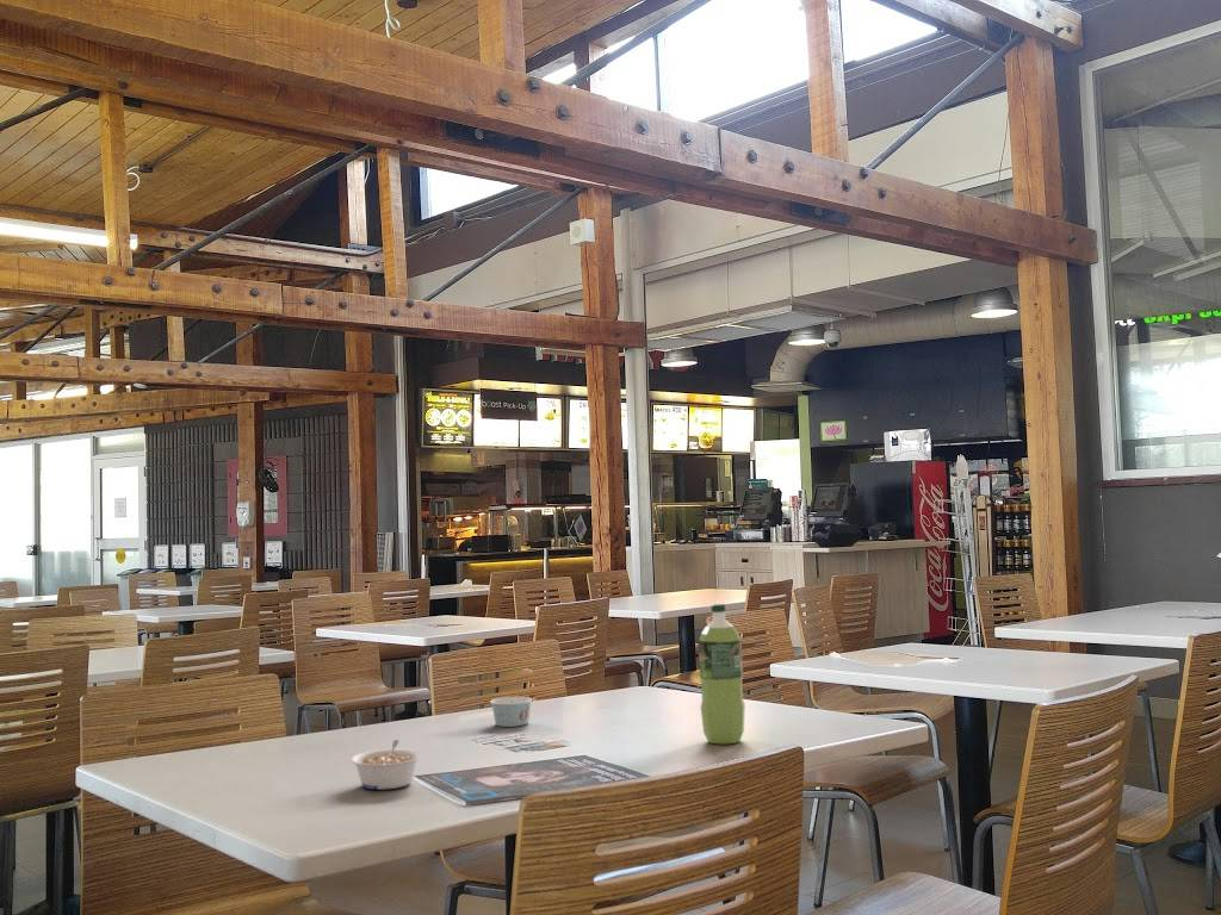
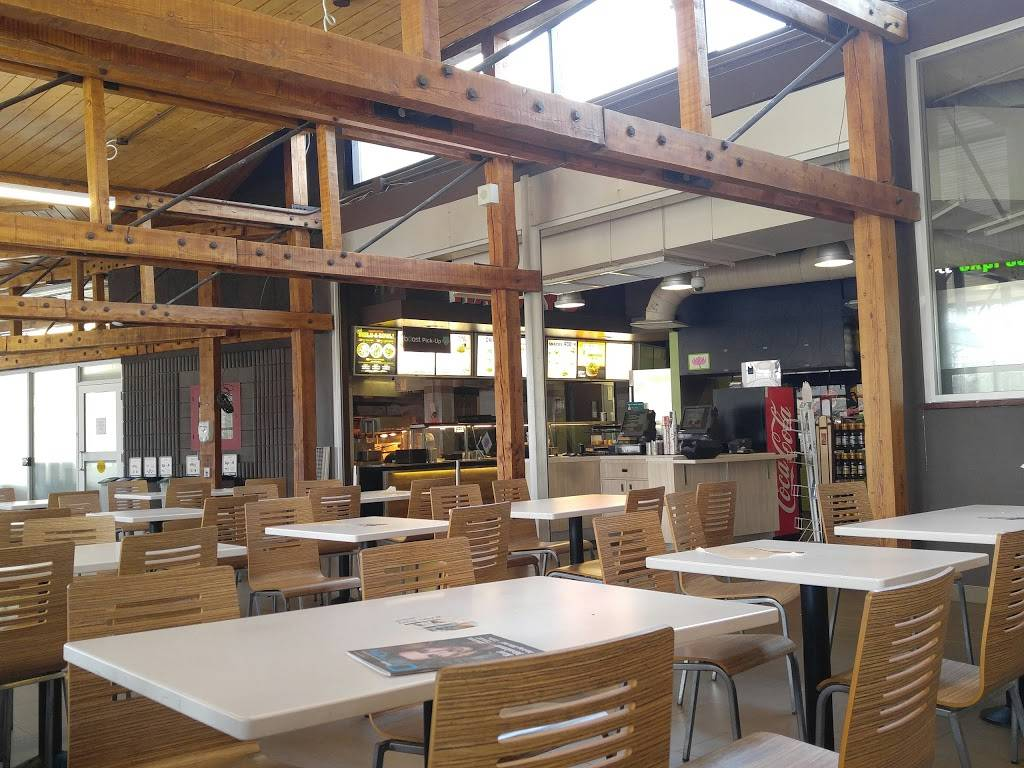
- pop [698,603,746,746]
- legume [349,739,423,791]
- paper cup [489,696,534,728]
